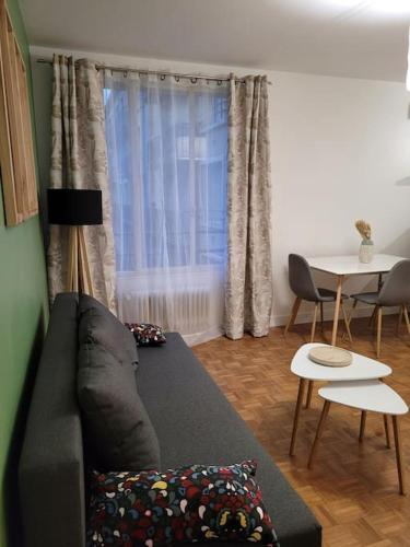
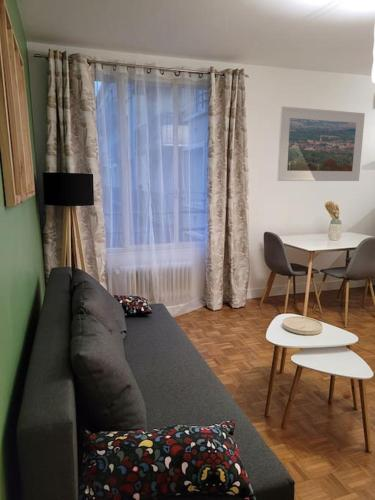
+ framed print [276,105,366,182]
